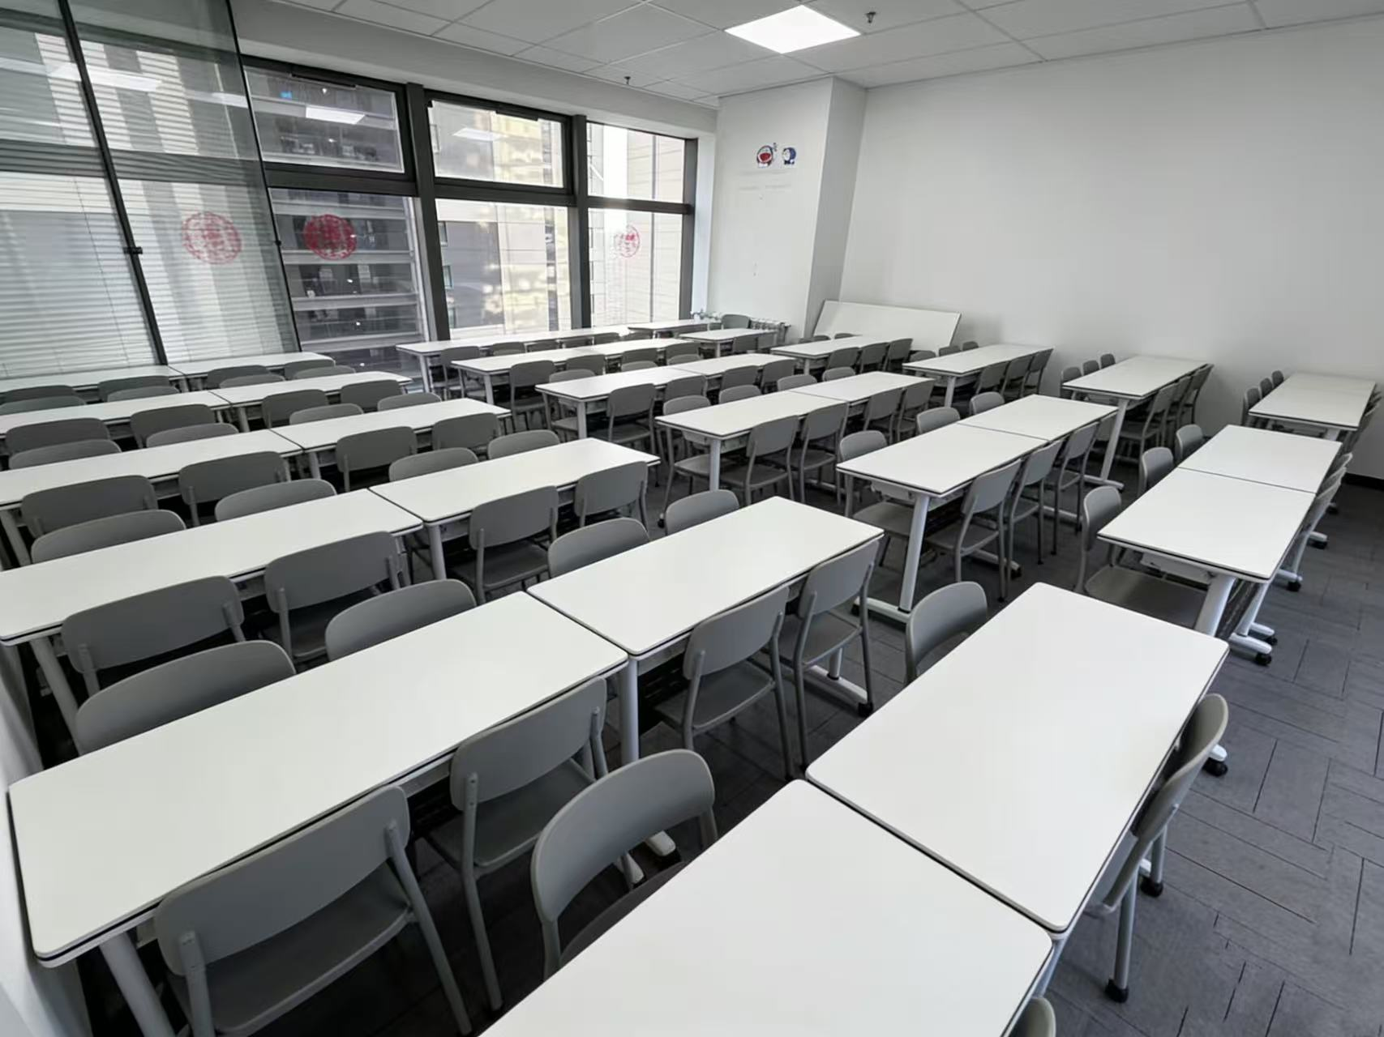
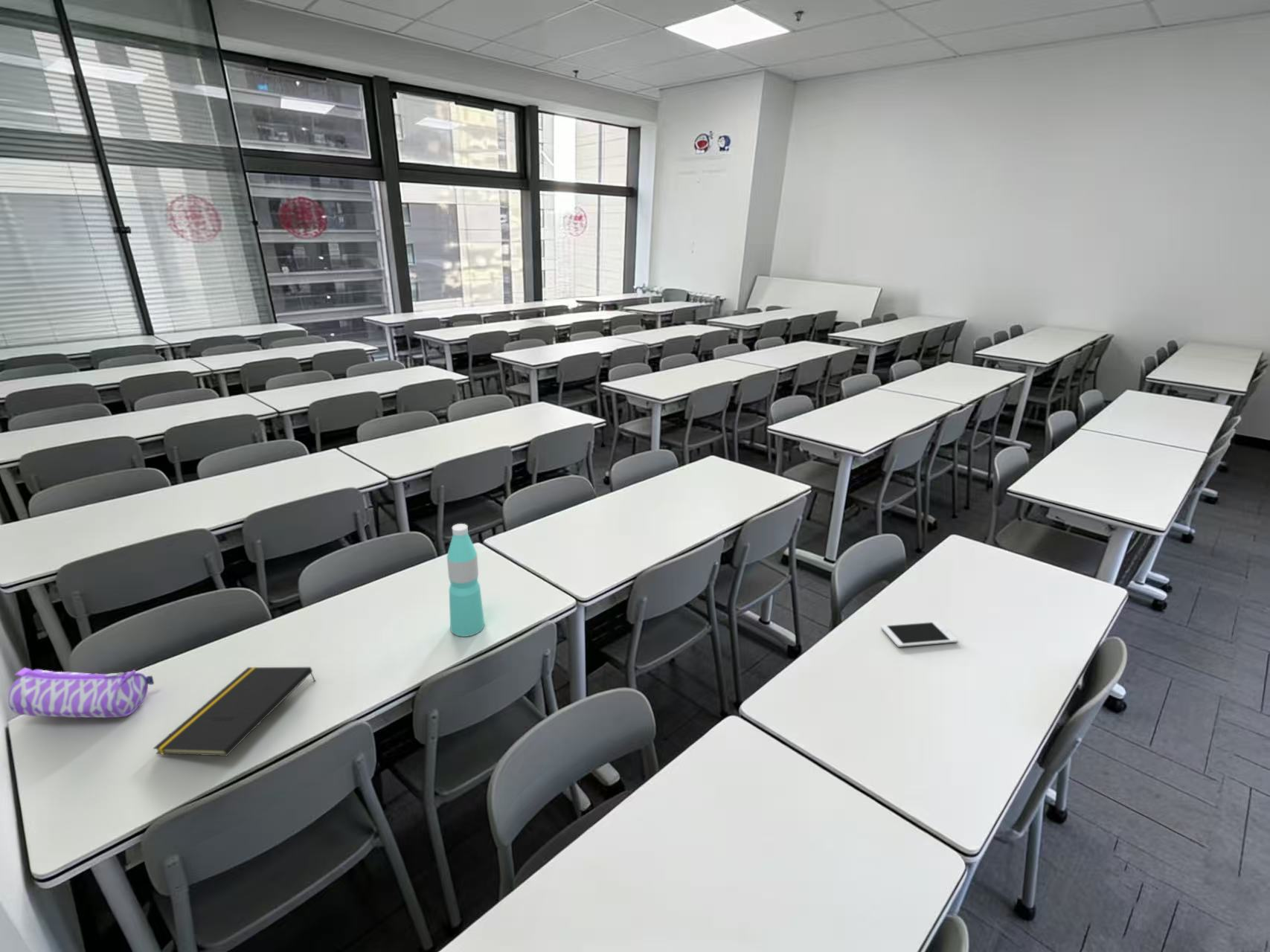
+ pencil case [7,667,155,718]
+ cell phone [880,620,959,648]
+ notepad [153,666,315,756]
+ water bottle [446,523,485,637]
